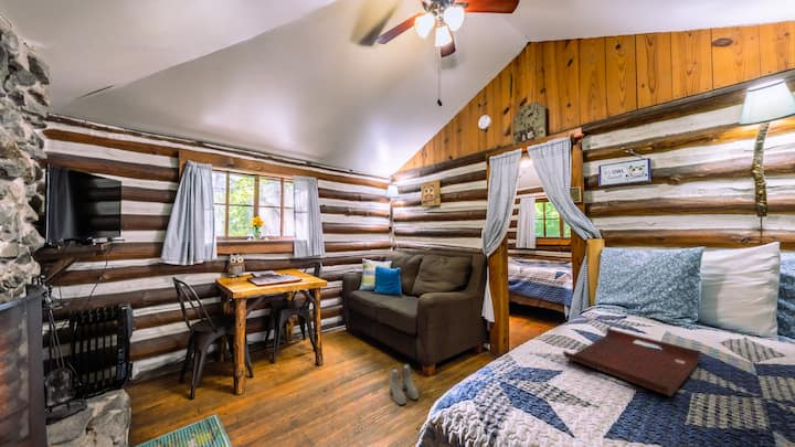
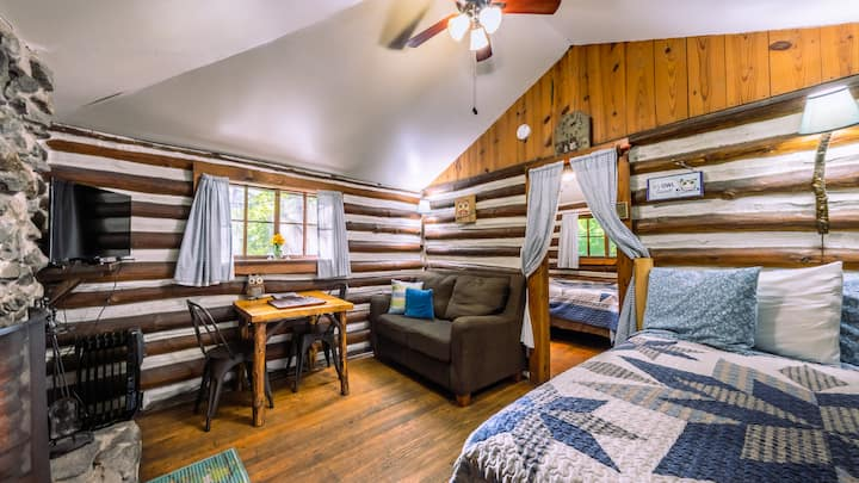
- serving tray [562,327,701,397]
- boots [389,362,420,406]
